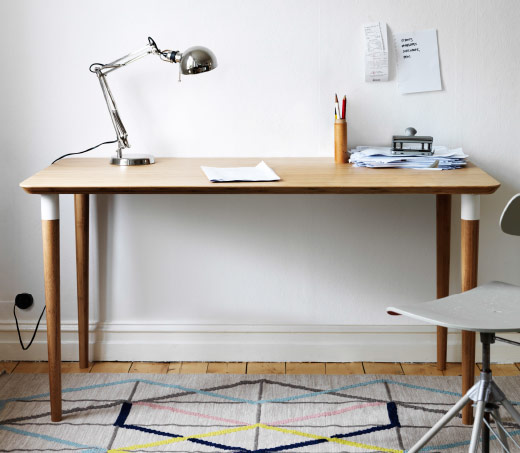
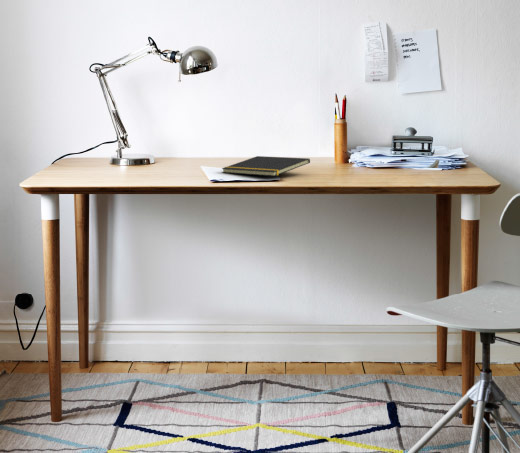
+ notepad [221,155,311,177]
